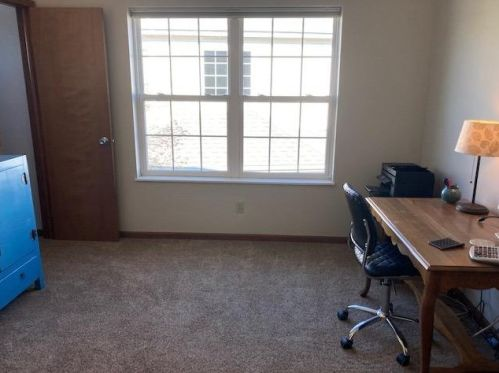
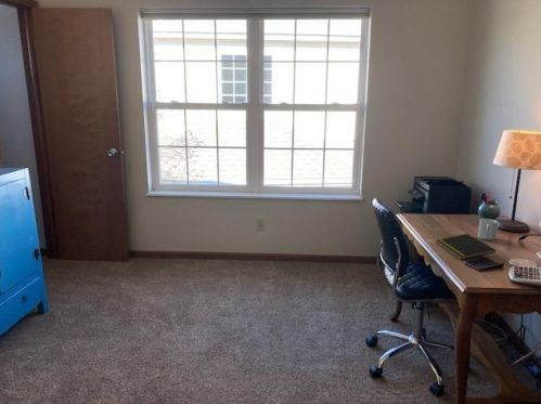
+ notepad [436,233,497,260]
+ mug [477,218,499,242]
